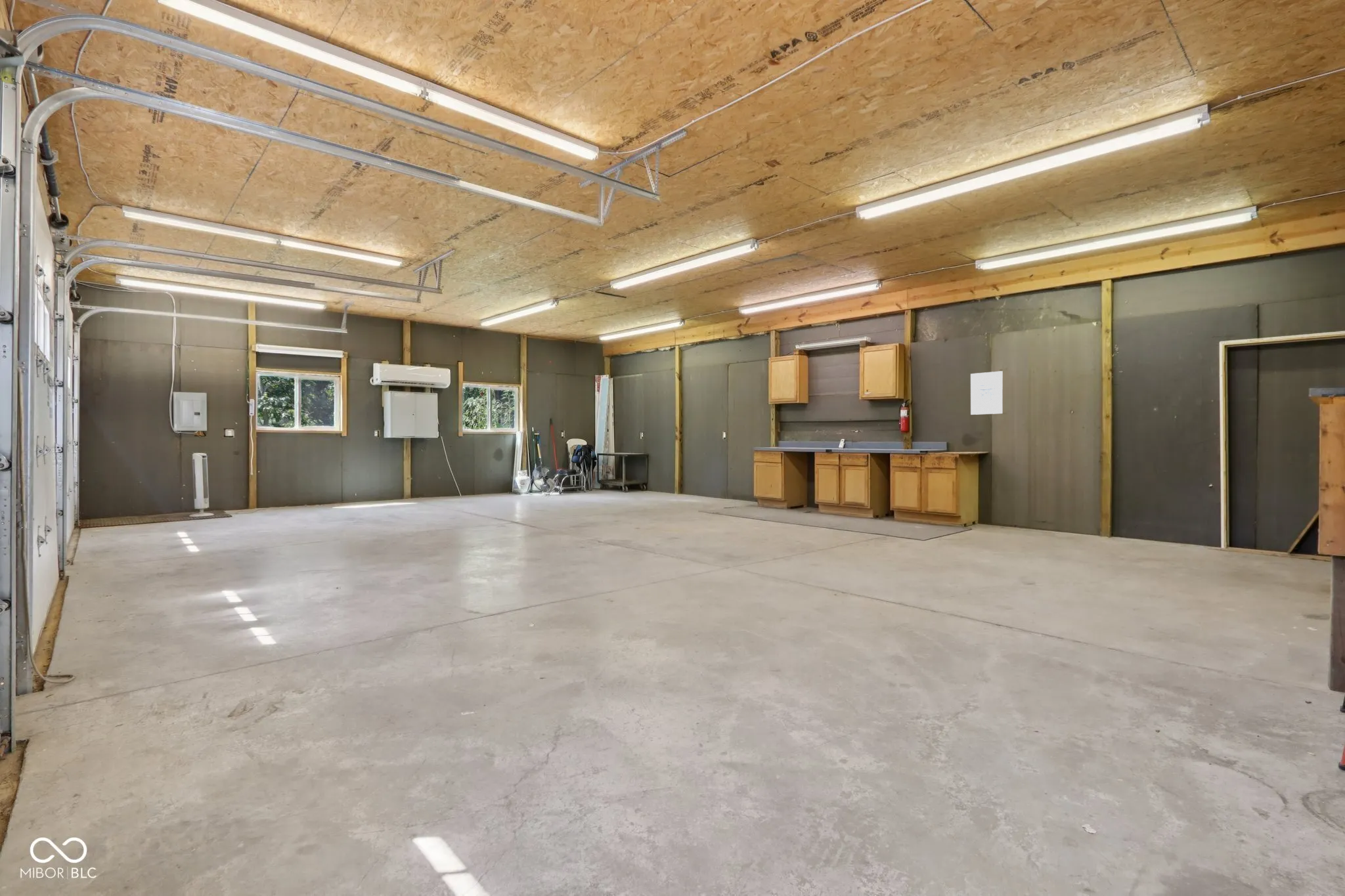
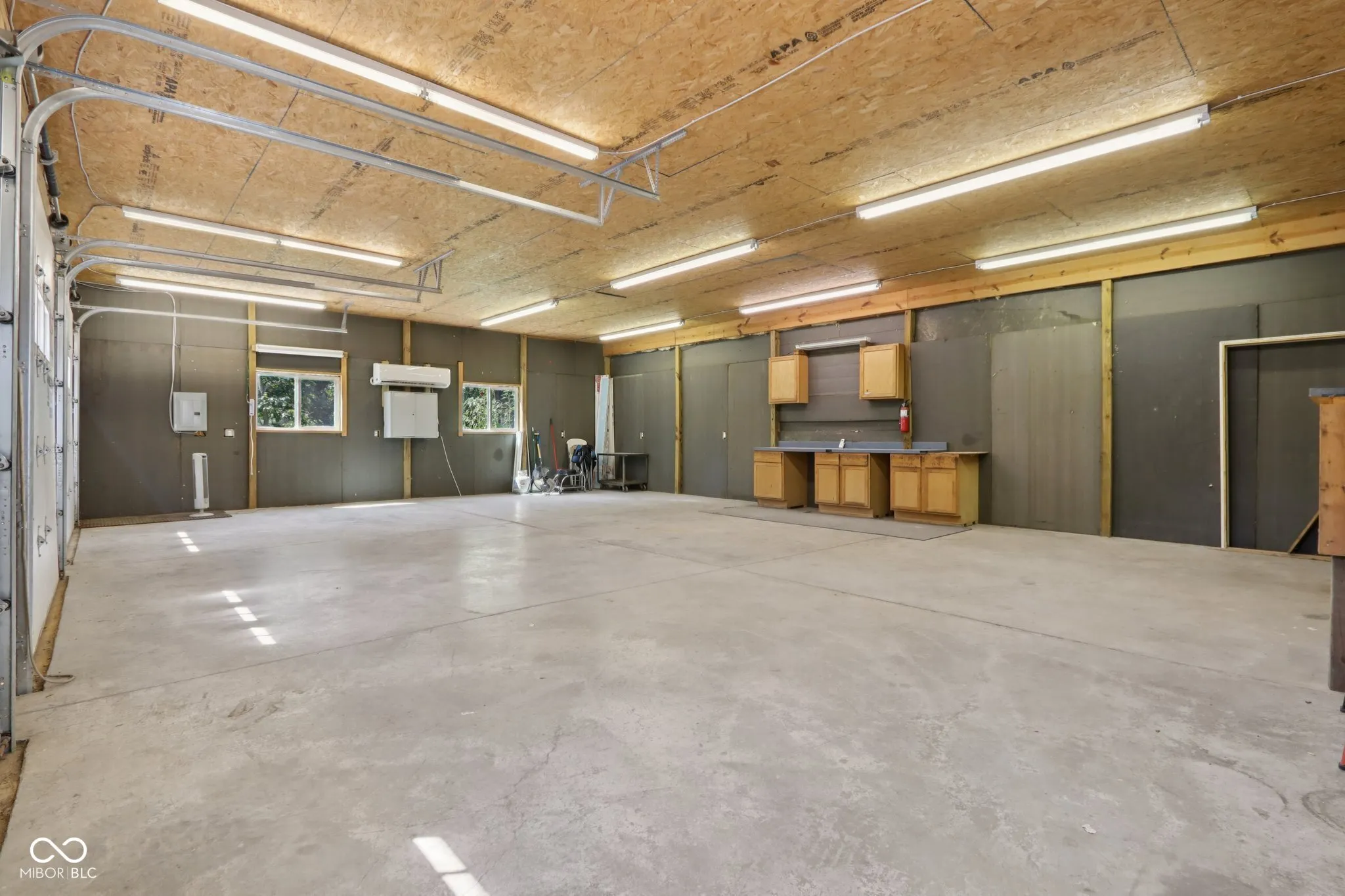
- wall art [970,370,1003,416]
